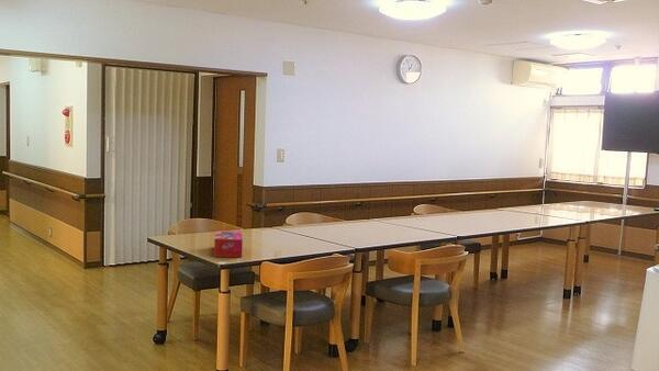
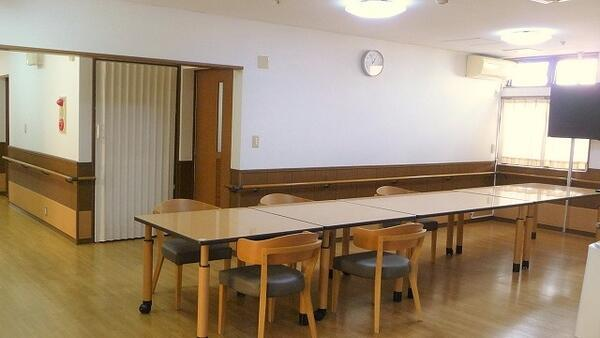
- tissue box [213,229,244,258]
